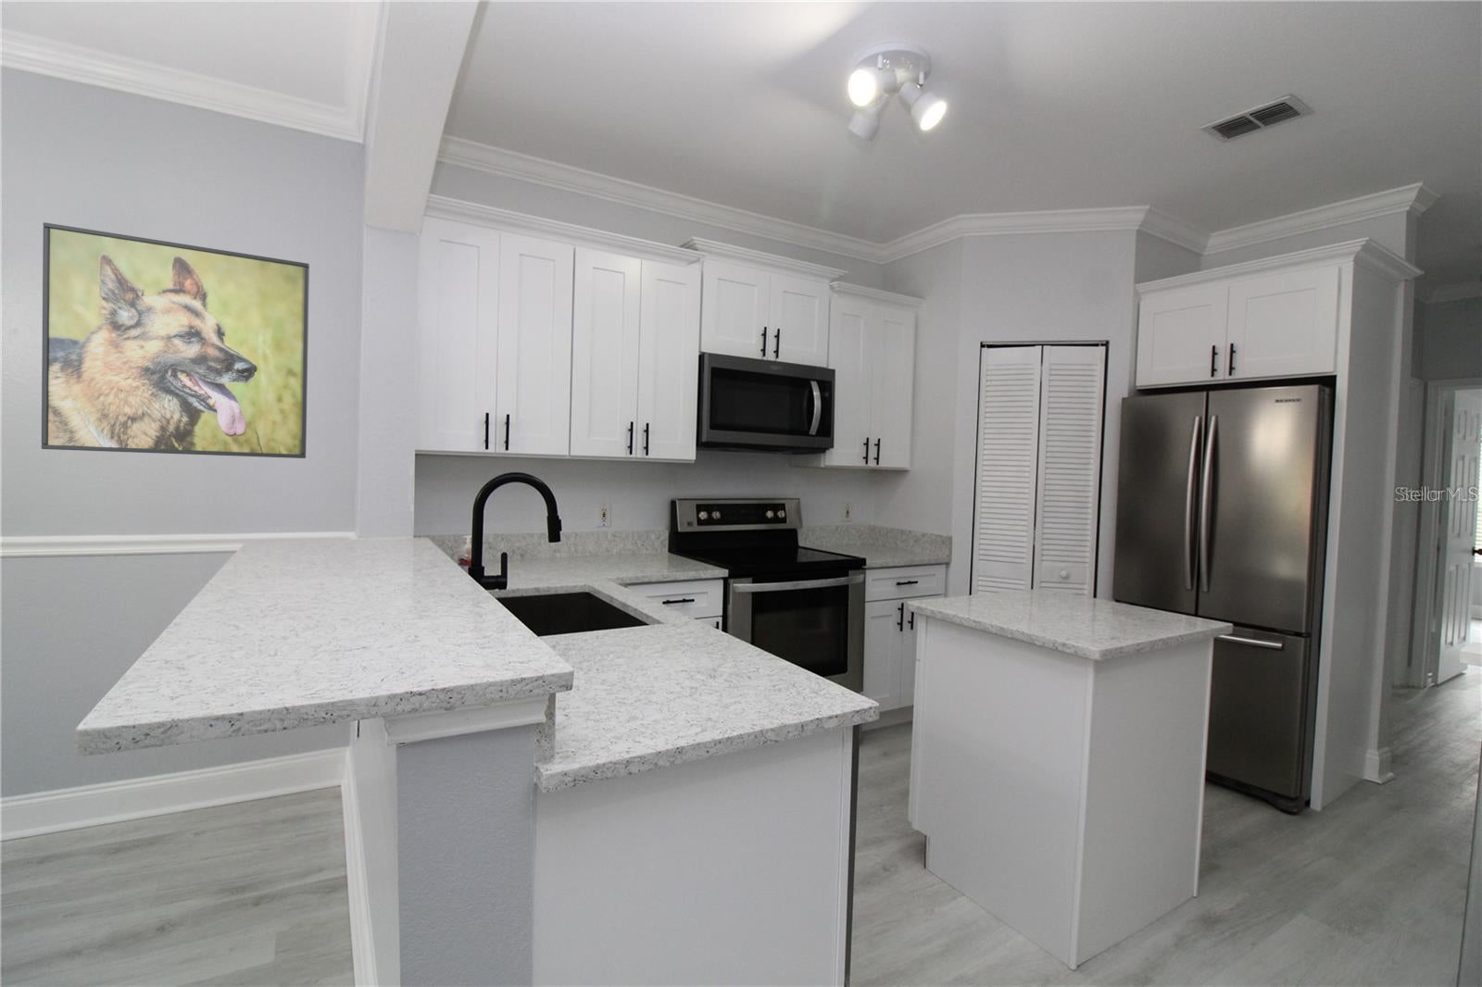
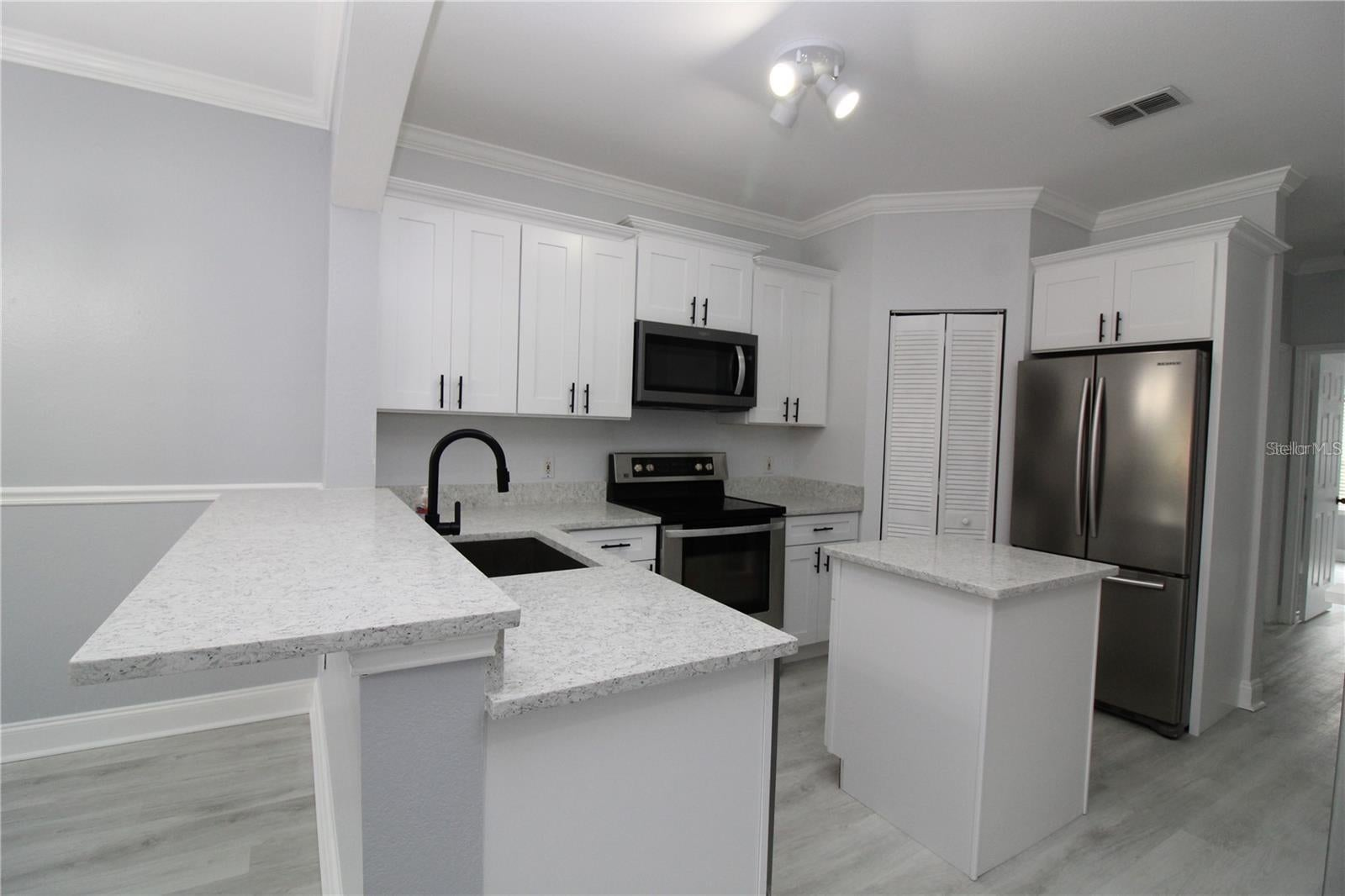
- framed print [41,221,311,459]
